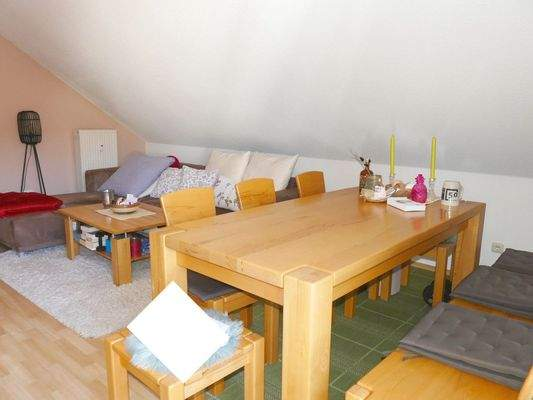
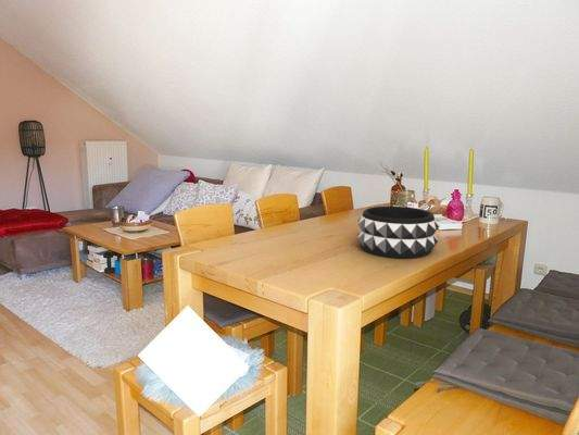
+ decorative bowl [356,206,440,260]
